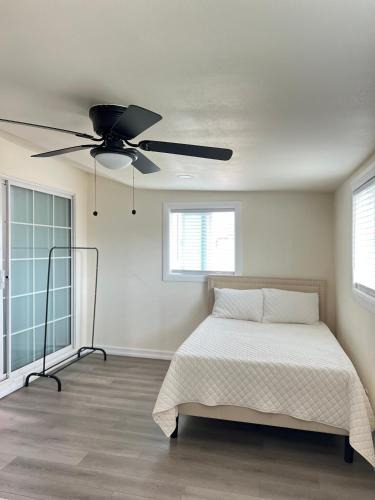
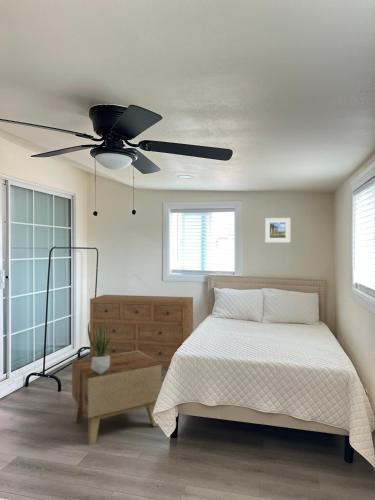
+ dresser [89,294,194,369]
+ potted plant [87,320,111,374]
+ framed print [264,217,291,243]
+ side table [71,351,163,446]
